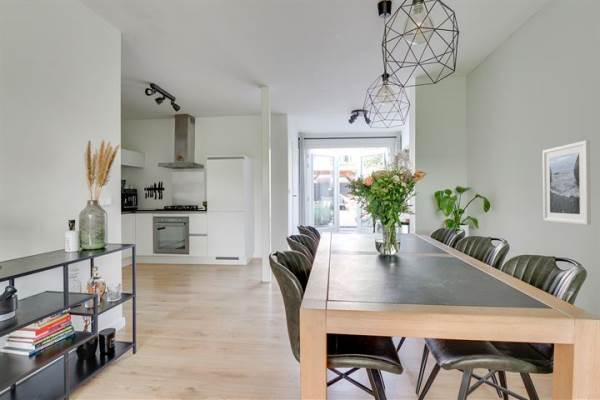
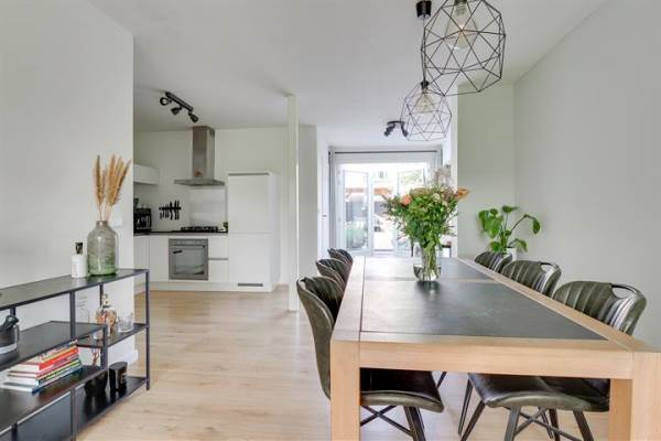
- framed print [542,139,592,226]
